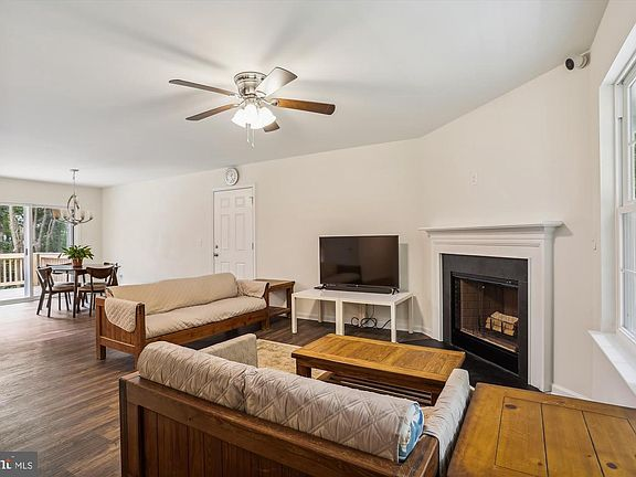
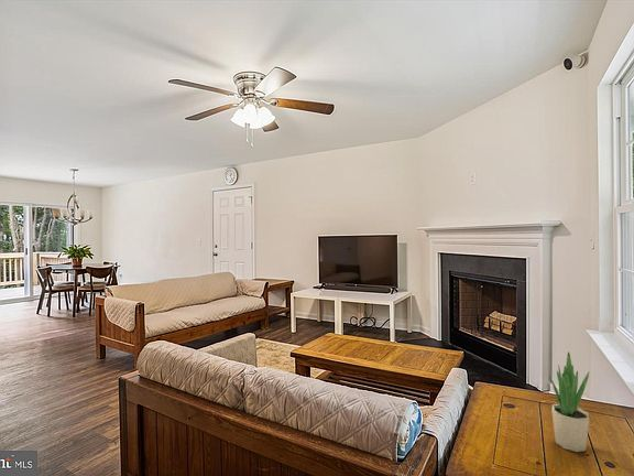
+ potted plant [548,350,591,453]
